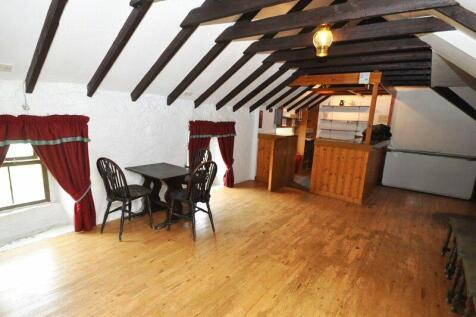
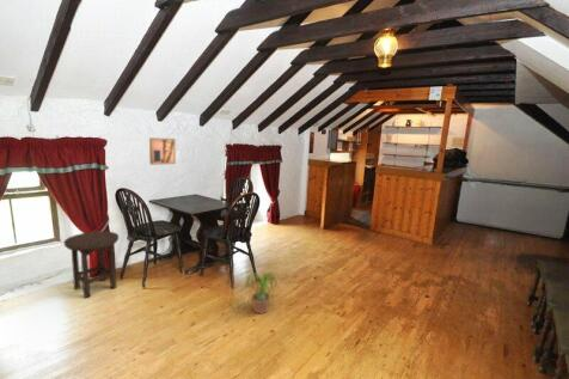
+ wall art [148,136,177,166]
+ potted plant [243,271,279,314]
+ stool [62,230,120,299]
